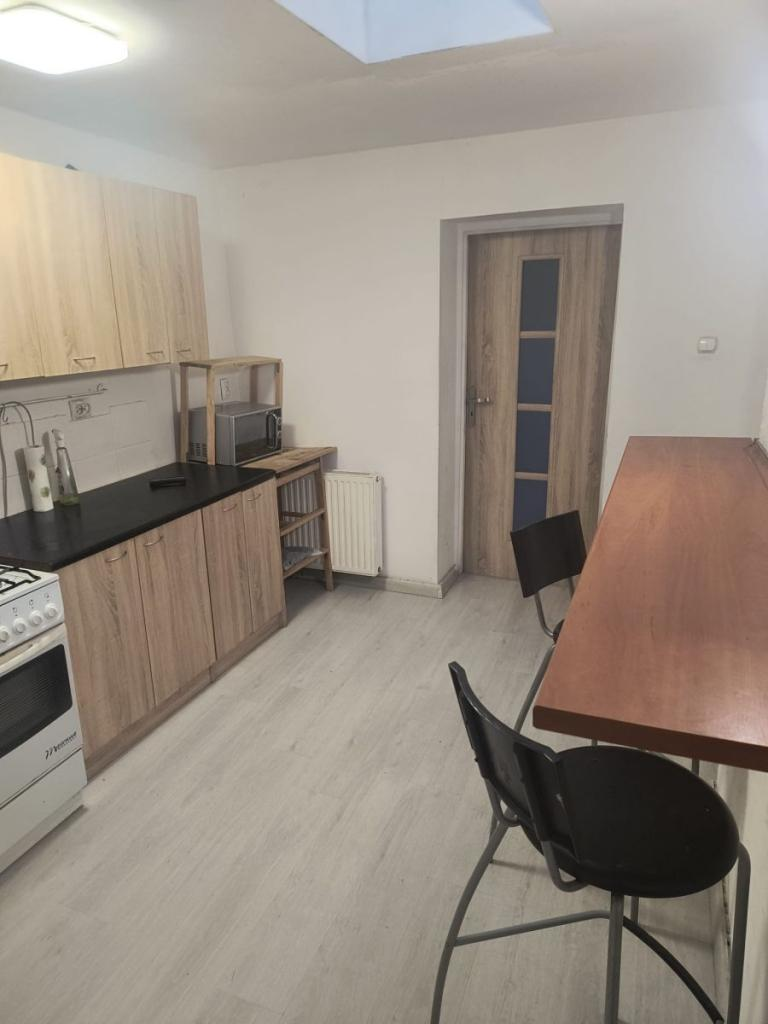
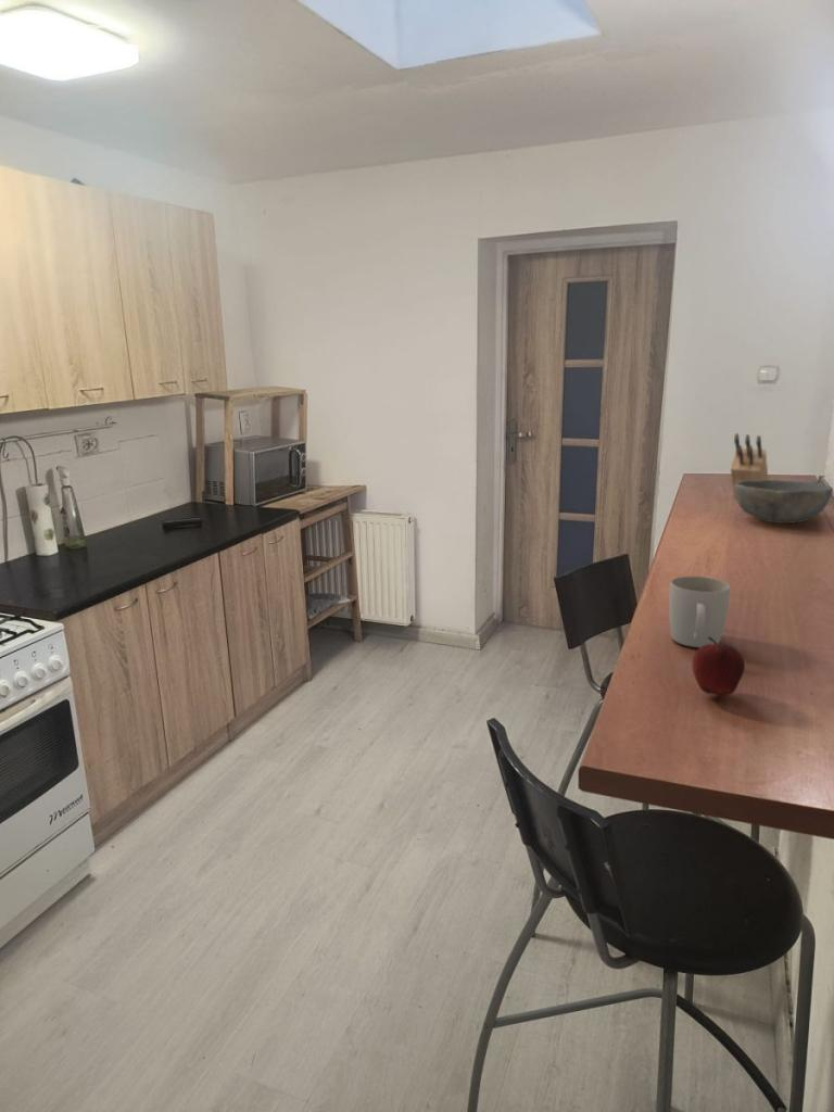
+ knife block [730,432,770,500]
+ bowl [733,479,834,525]
+ mug [668,576,731,648]
+ apple [692,636,746,698]
